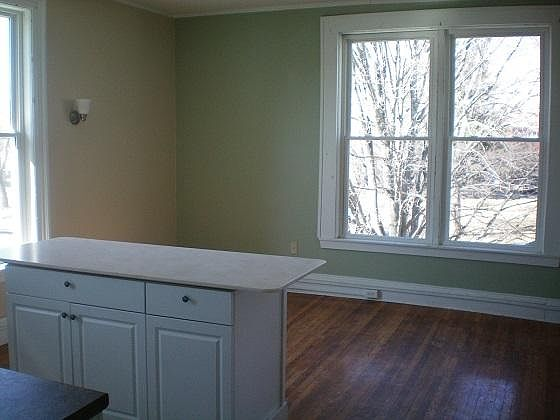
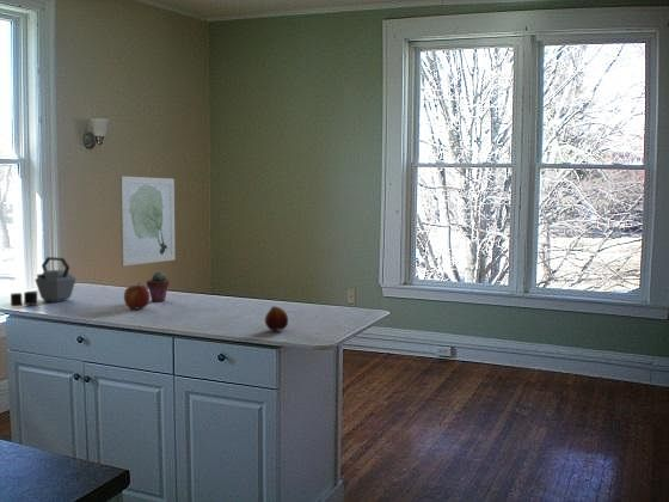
+ wall art [119,176,176,267]
+ apple [123,282,151,310]
+ fruit [264,305,289,332]
+ potted succulent [146,270,170,302]
+ kettle [10,256,78,307]
